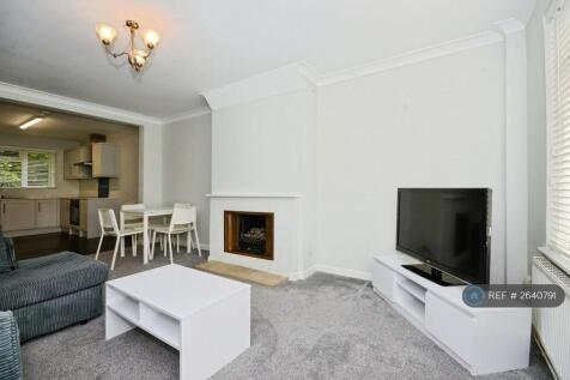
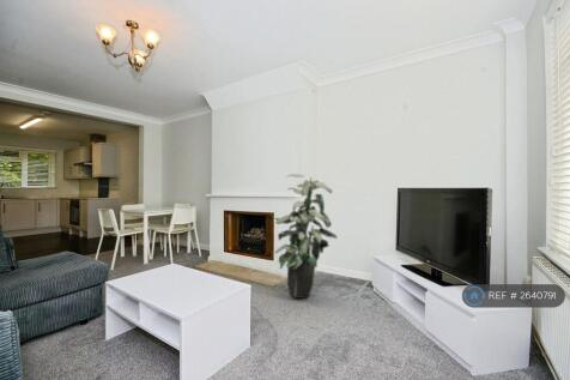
+ indoor plant [273,173,339,300]
